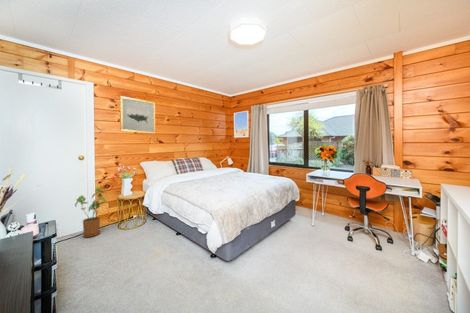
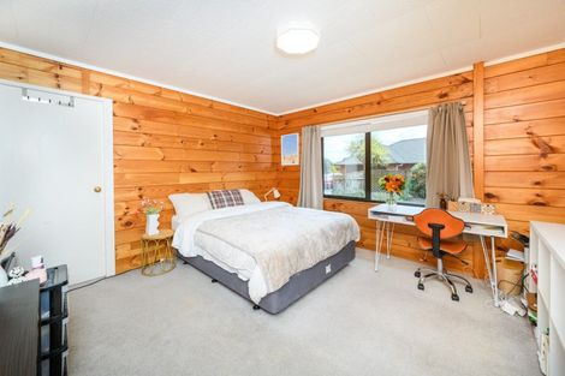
- house plant [74,187,108,238]
- wall art [119,95,156,135]
